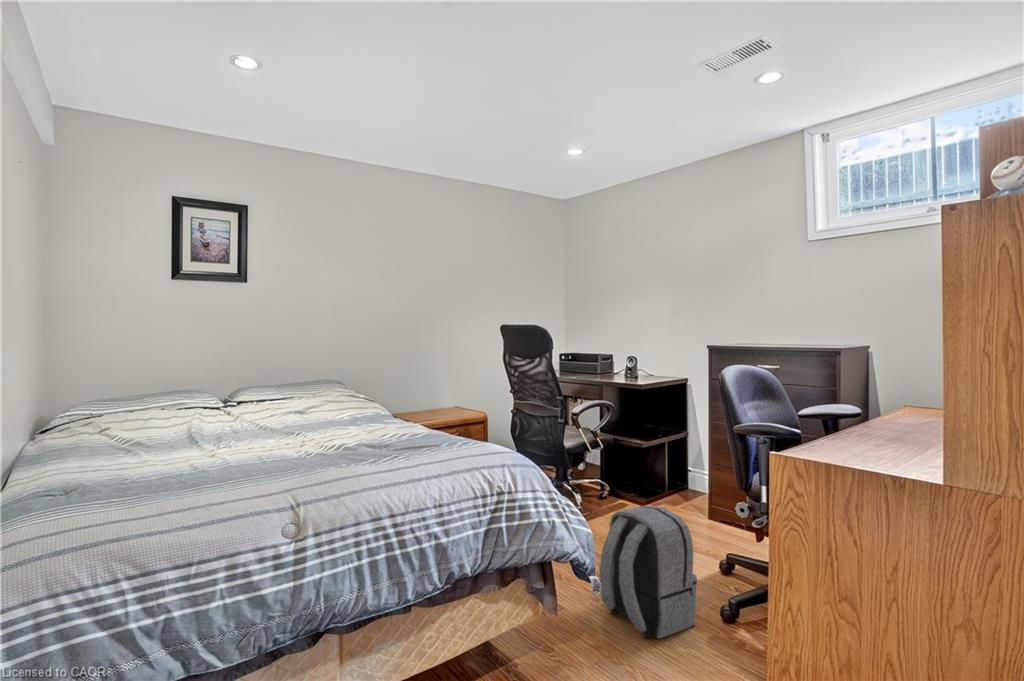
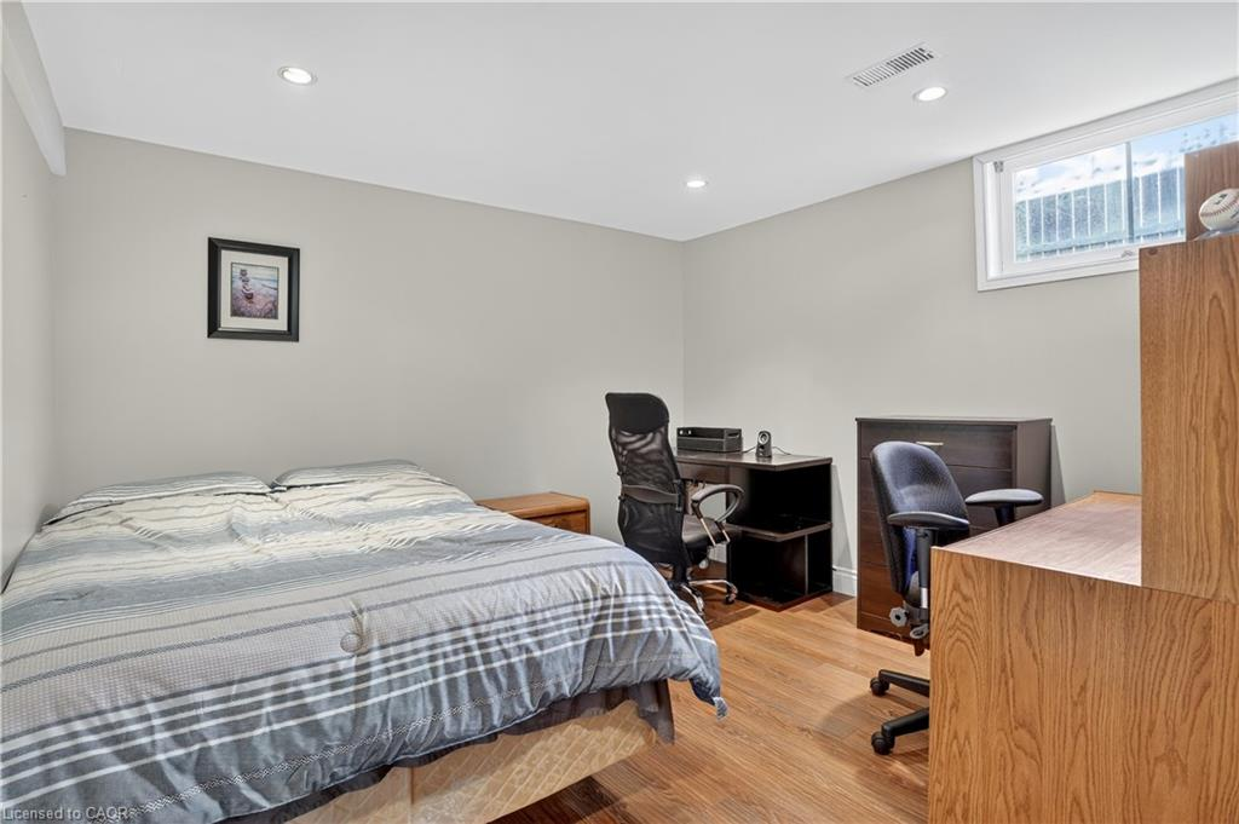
- backpack [598,504,698,640]
